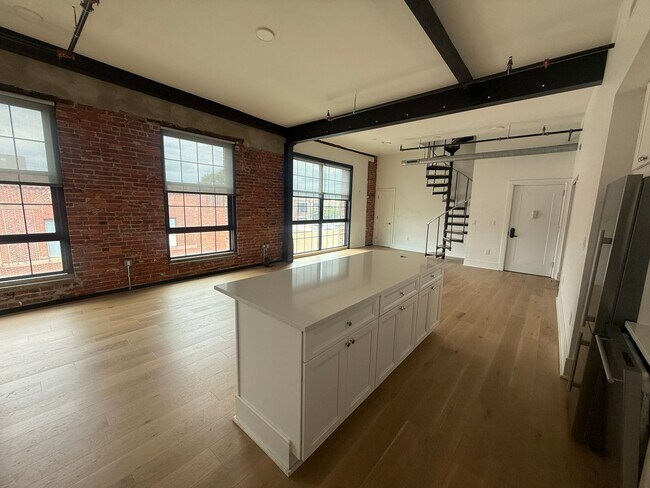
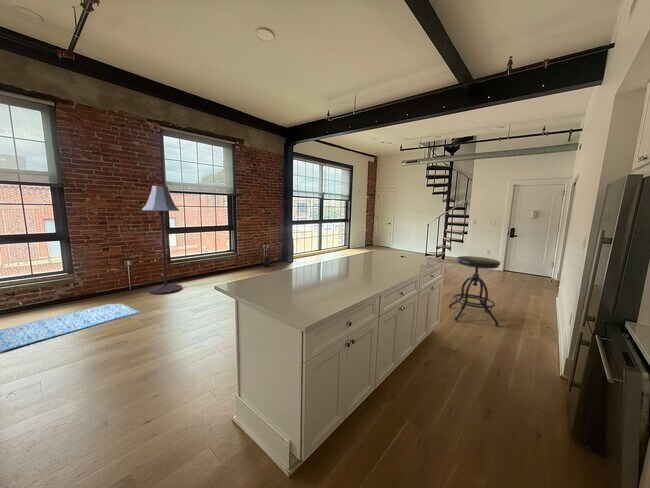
+ rug [0,302,140,353]
+ stool [448,255,501,327]
+ floor lamp [141,185,183,296]
